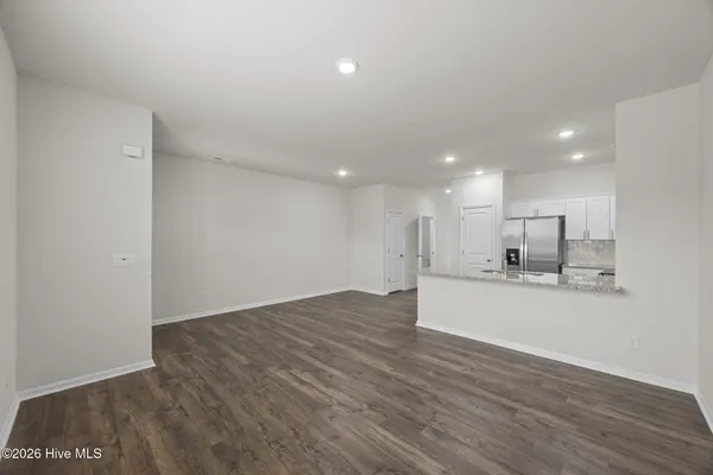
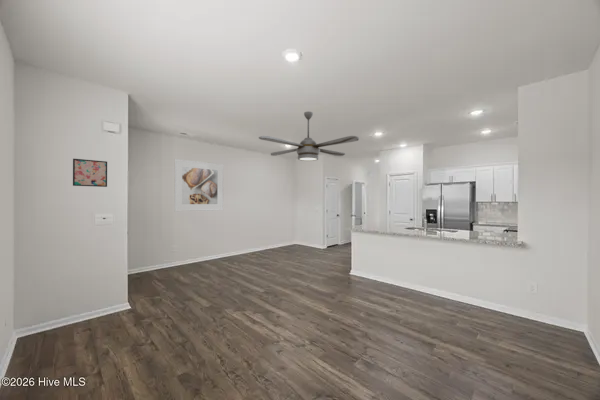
+ ceiling fan [258,111,360,162]
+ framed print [173,158,225,212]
+ wall art [72,158,108,188]
